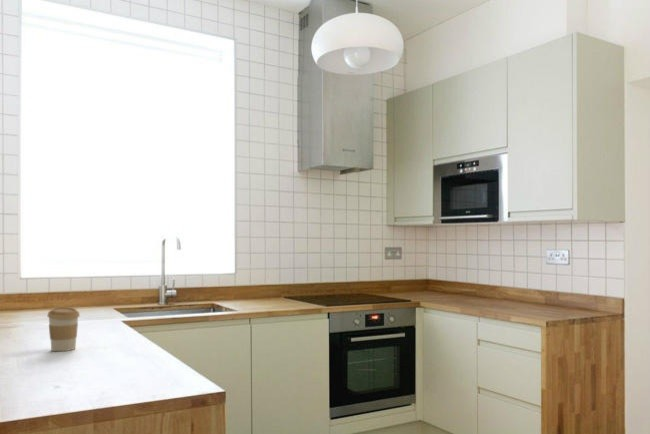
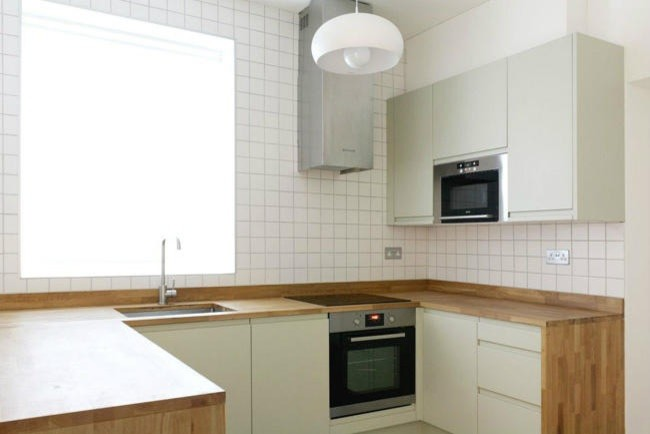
- coffee cup [47,306,81,352]
